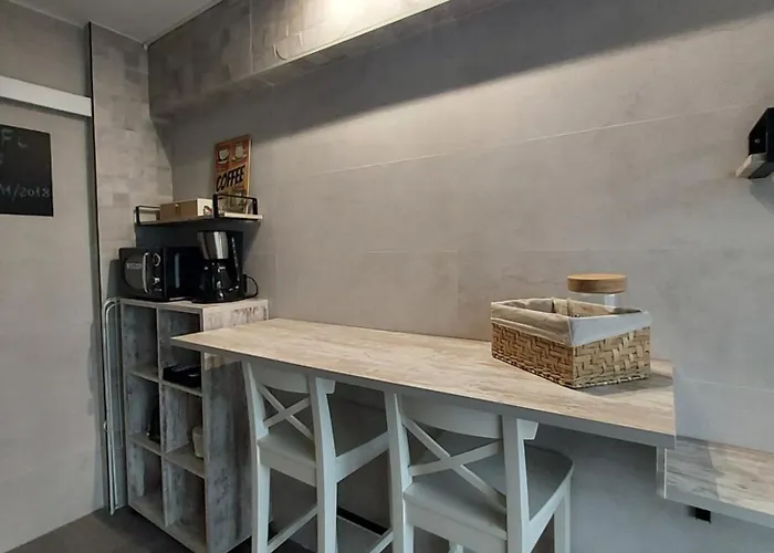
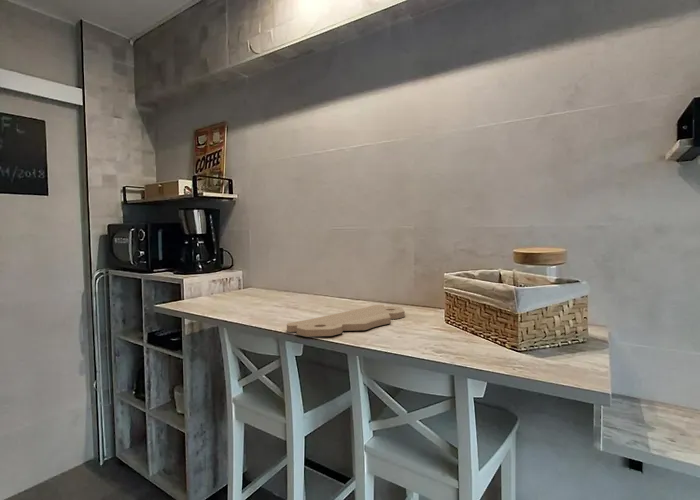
+ cutting board [286,304,406,337]
